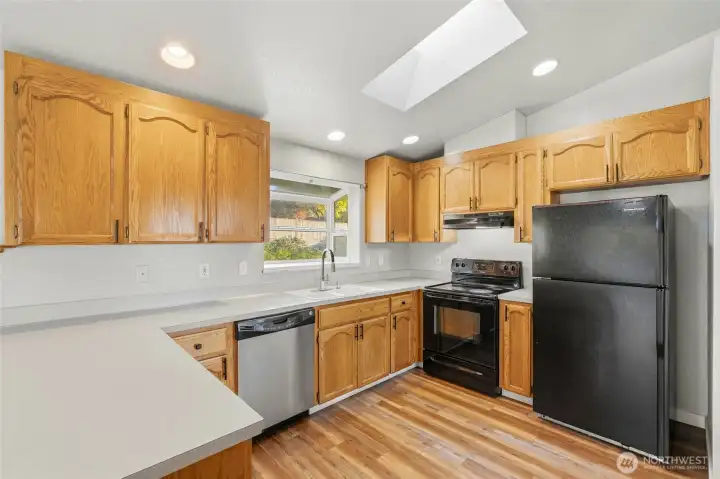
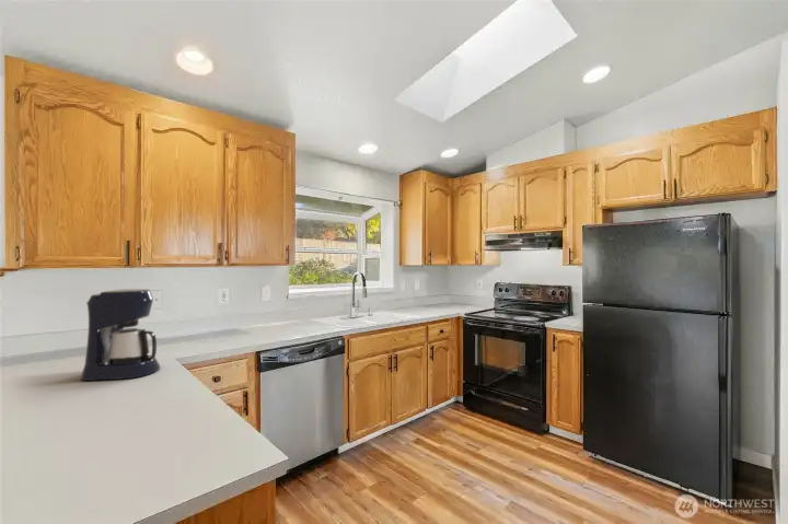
+ coffee maker [80,288,162,382]
